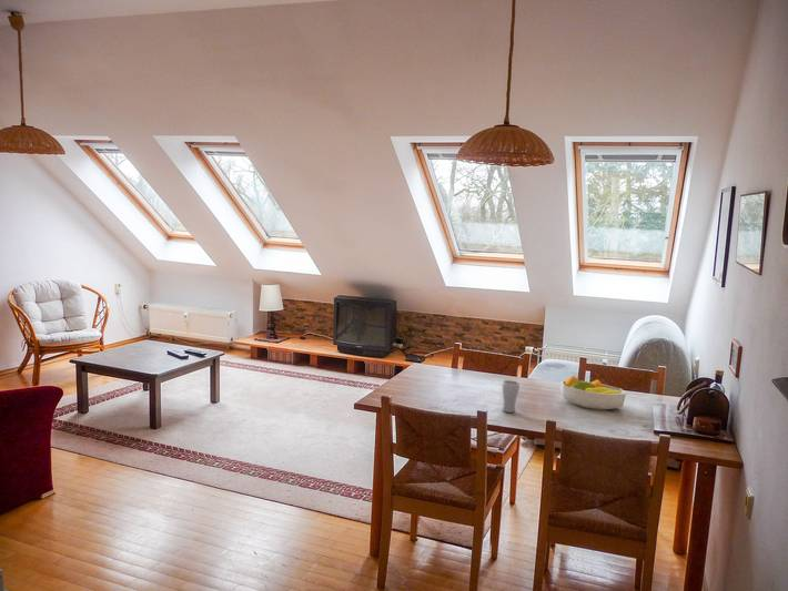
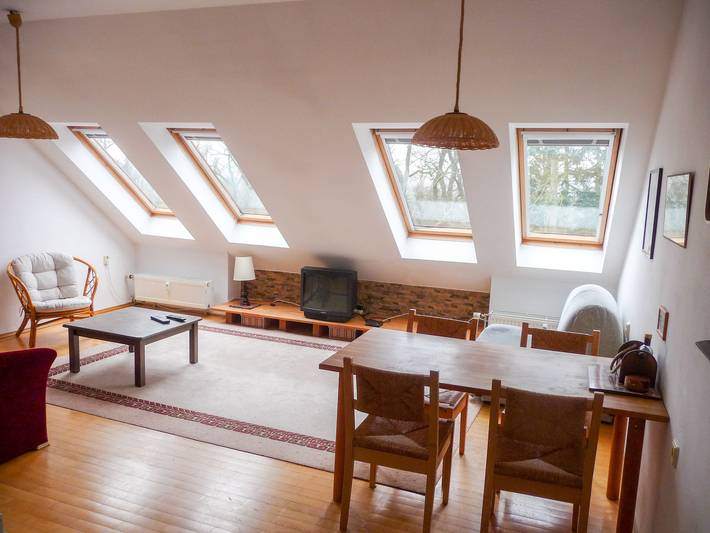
- drinking glass [501,379,521,414]
- fruit bowl [559,375,627,411]
